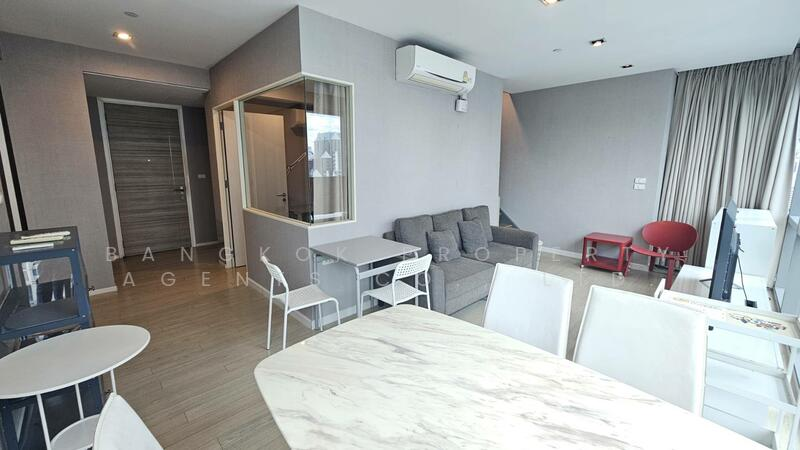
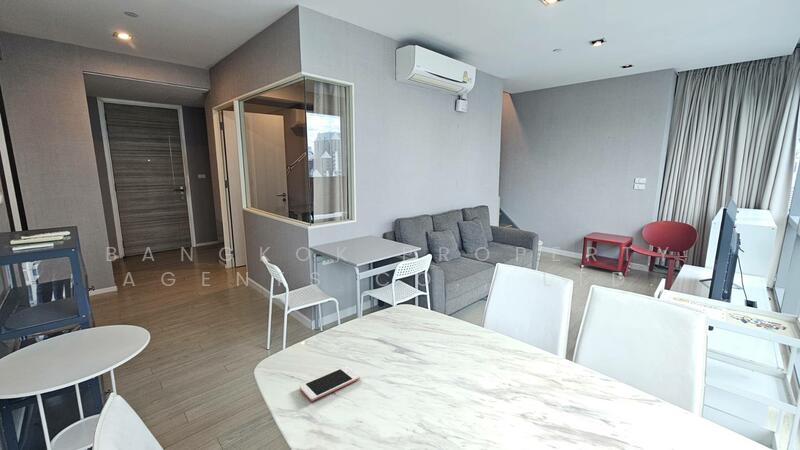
+ cell phone [299,365,361,402]
